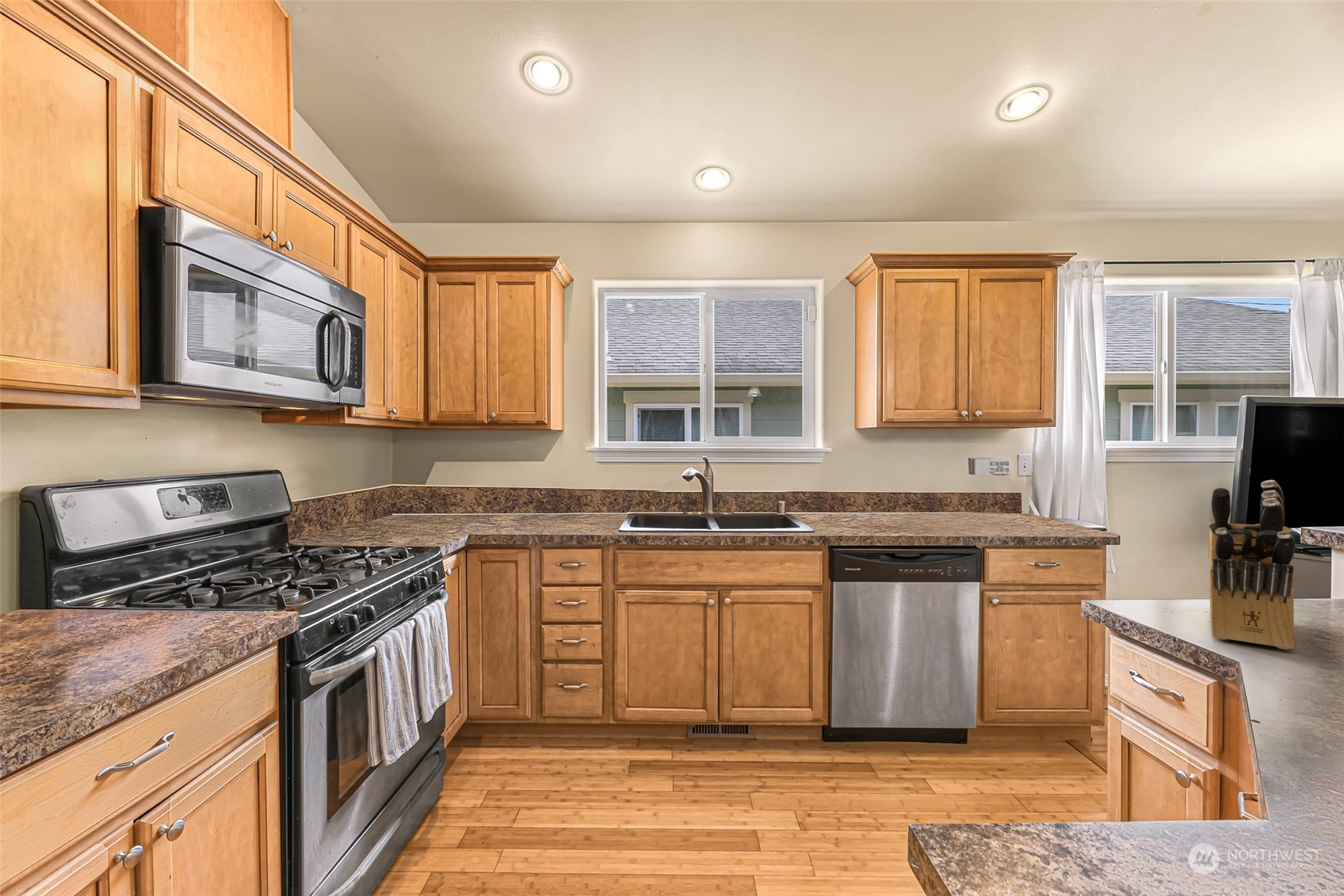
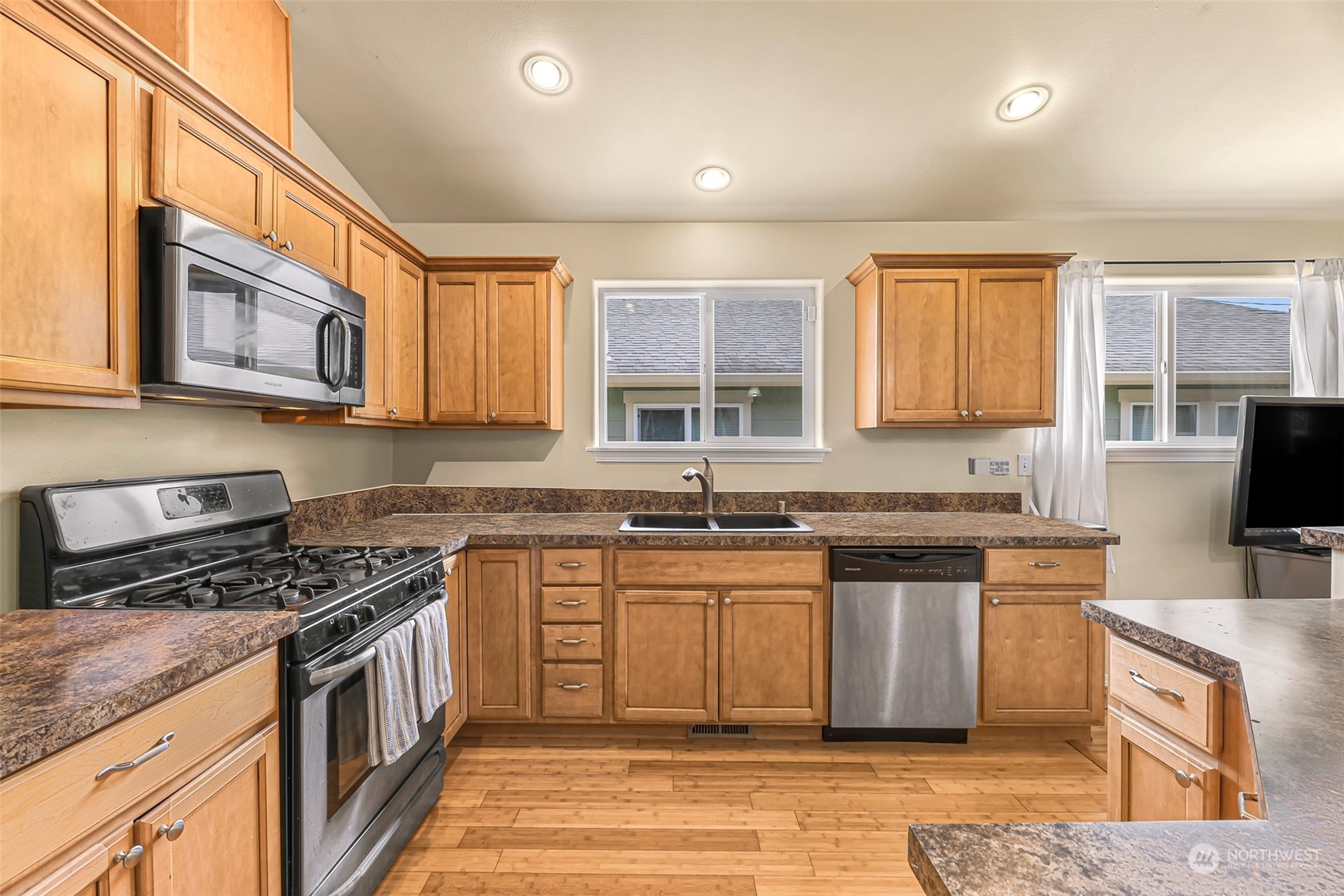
- knife block [1208,479,1296,650]
